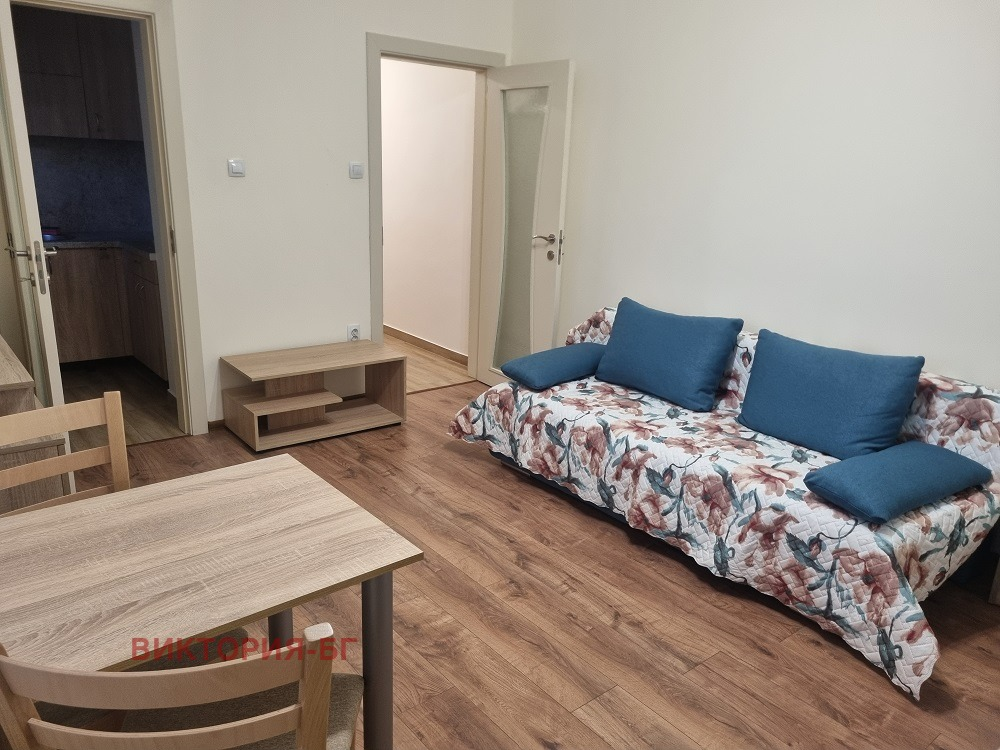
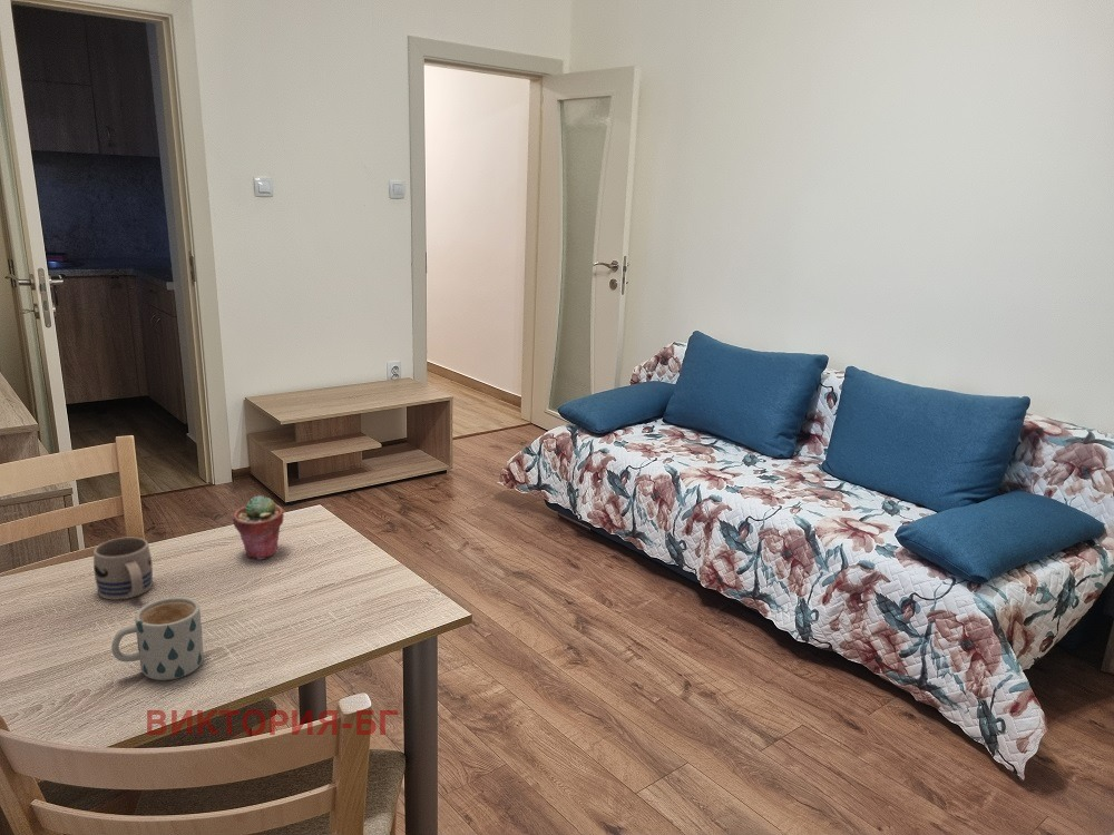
+ mug [92,537,154,600]
+ potted succulent [232,494,285,561]
+ mug [110,596,205,681]
